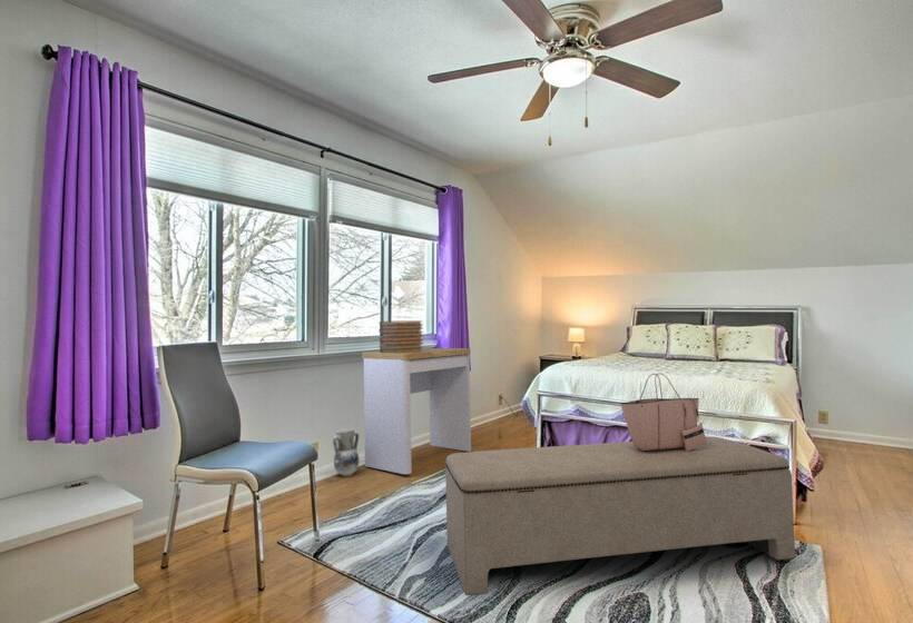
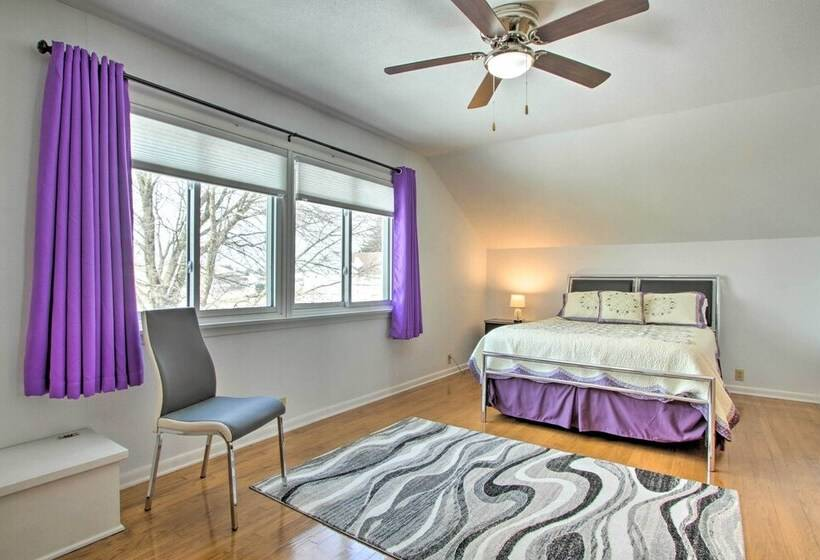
- tote bag [619,372,707,452]
- book stack [377,319,425,353]
- vase [332,427,360,478]
- bench [444,436,796,596]
- desk [361,347,472,476]
